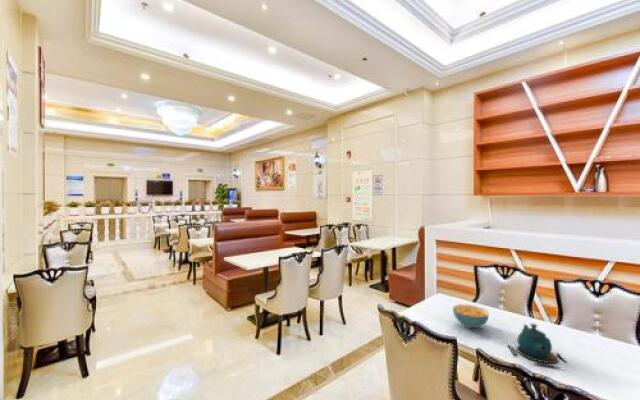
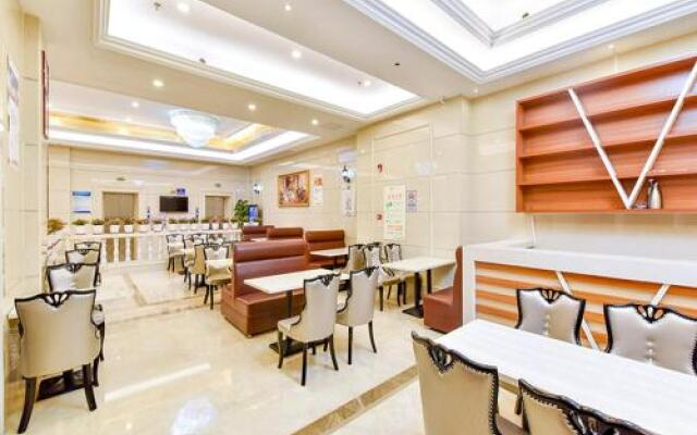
- teapot [506,323,567,369]
- cereal bowl [452,303,490,329]
